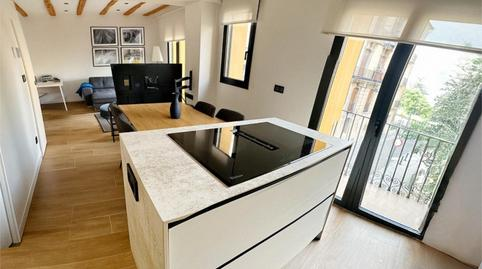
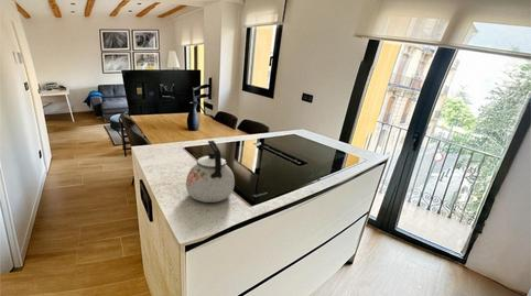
+ kettle [185,140,236,204]
